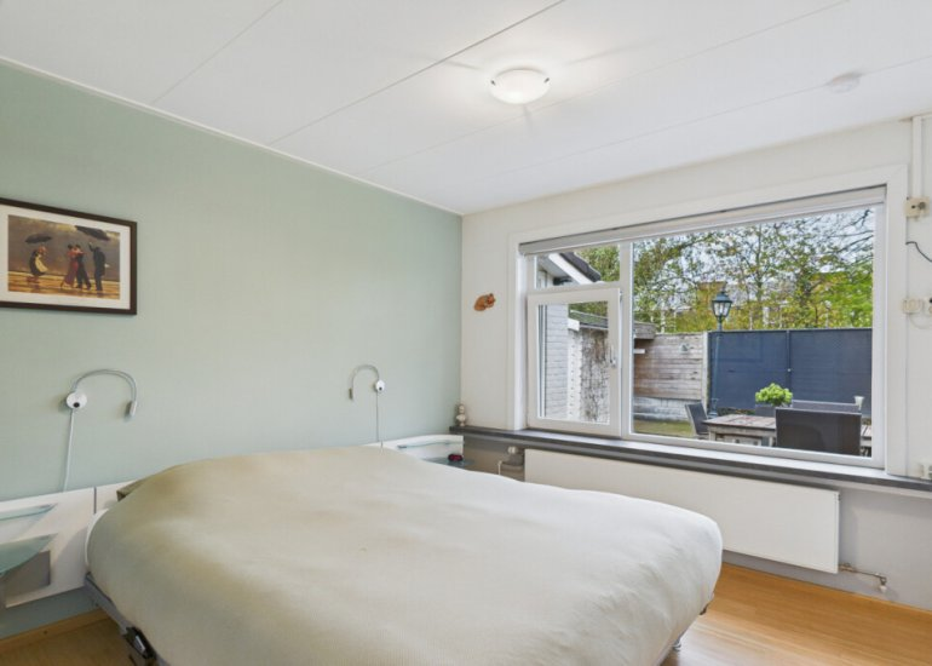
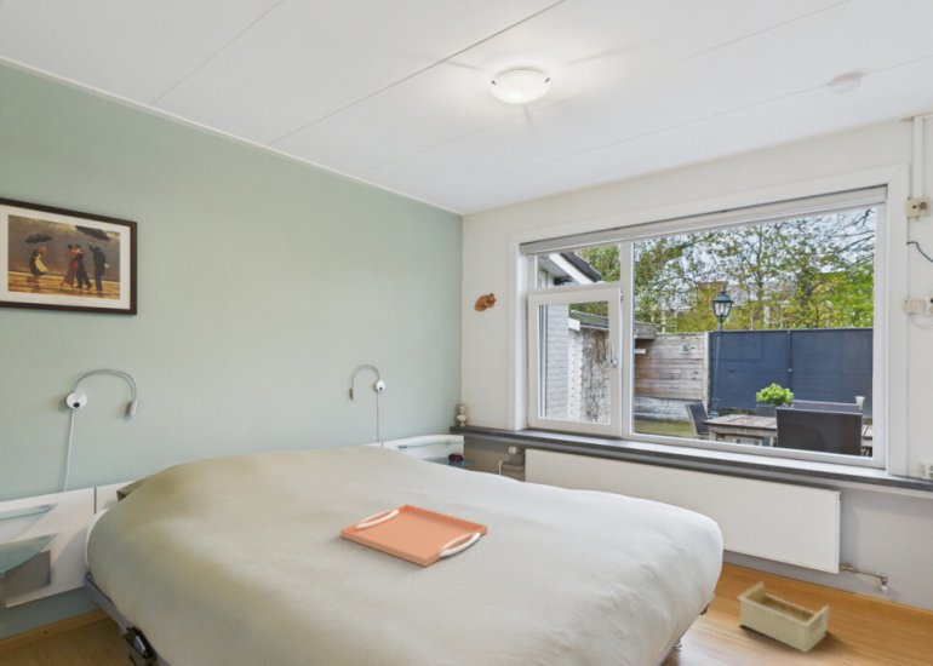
+ serving tray [339,503,488,568]
+ storage bin [737,580,830,654]
